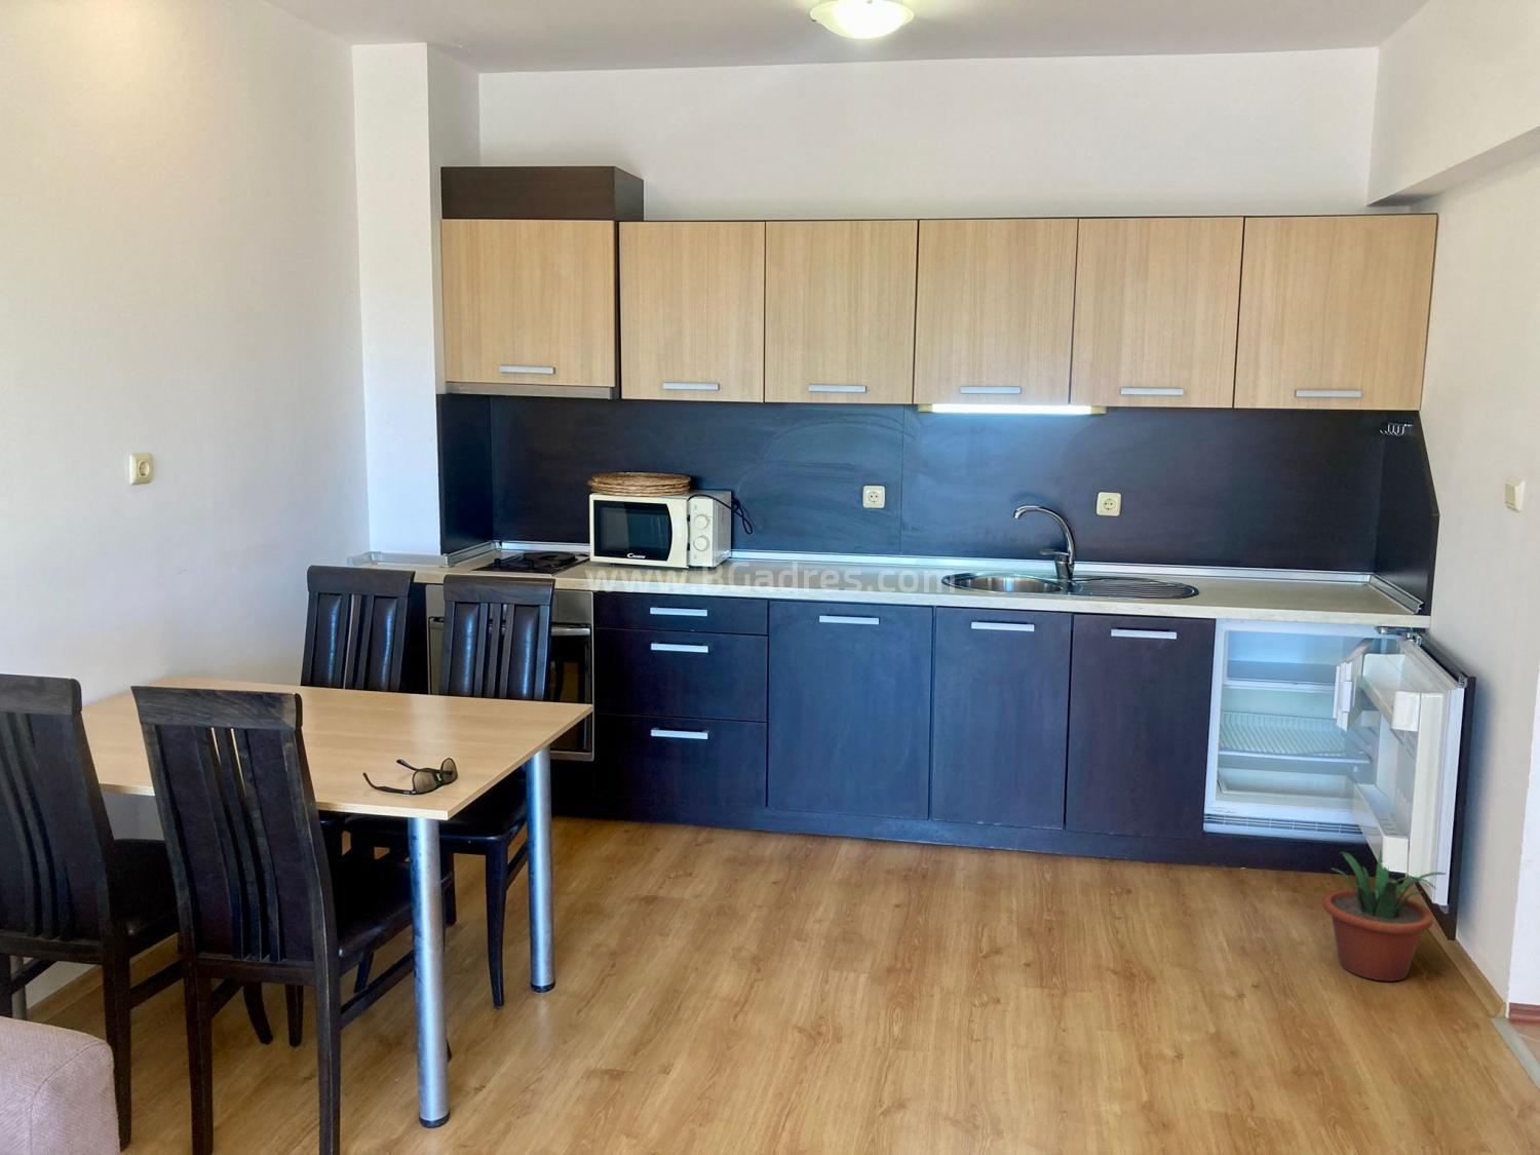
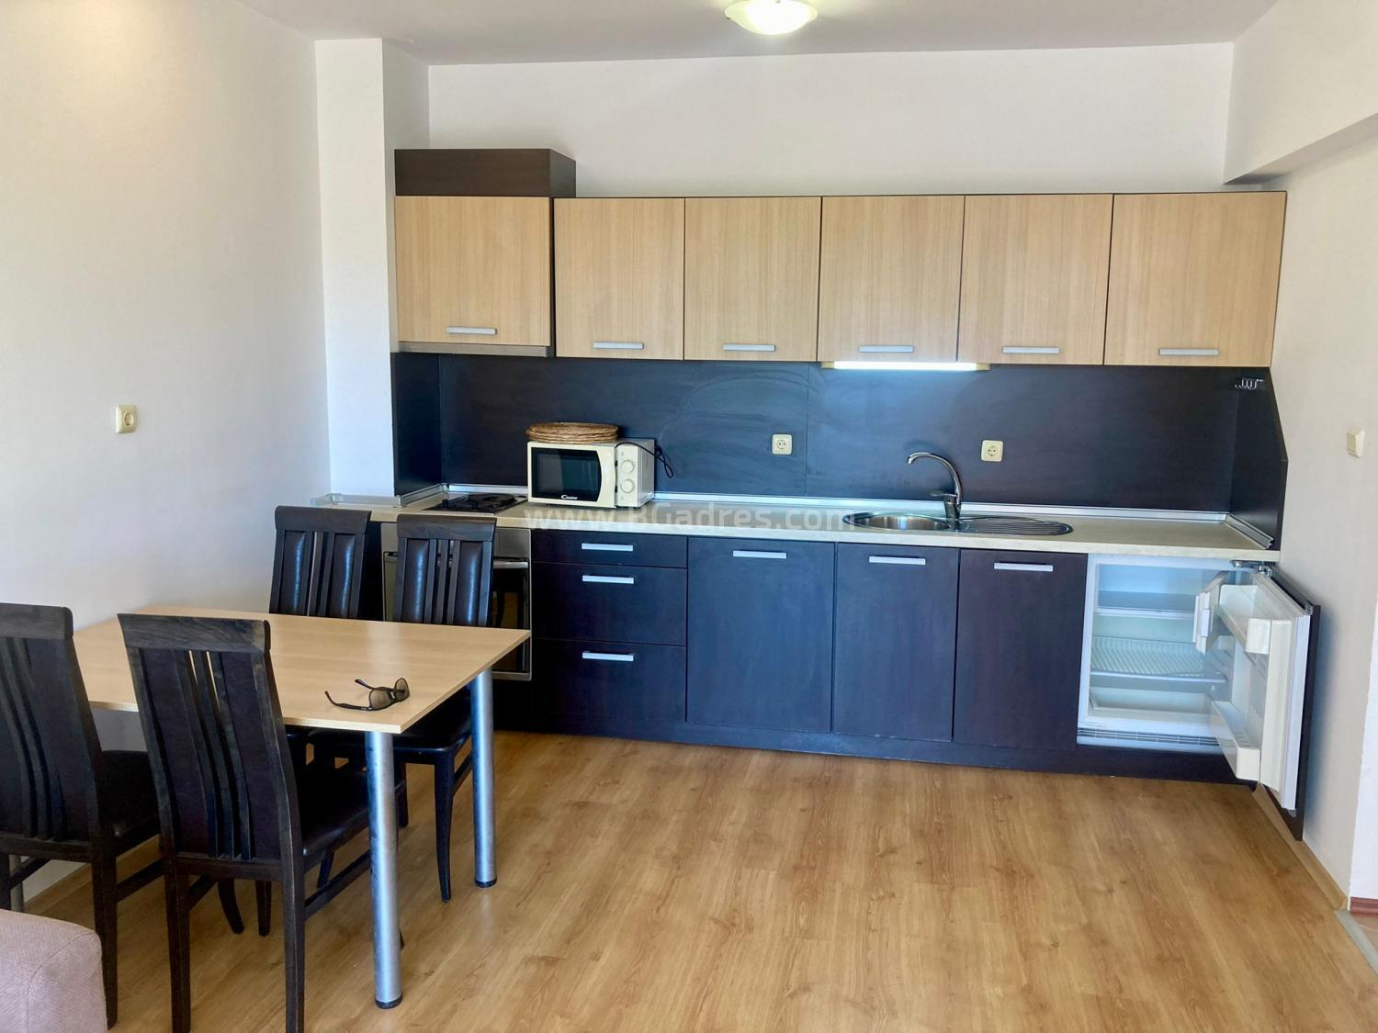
- potted plant [1322,850,1448,983]
